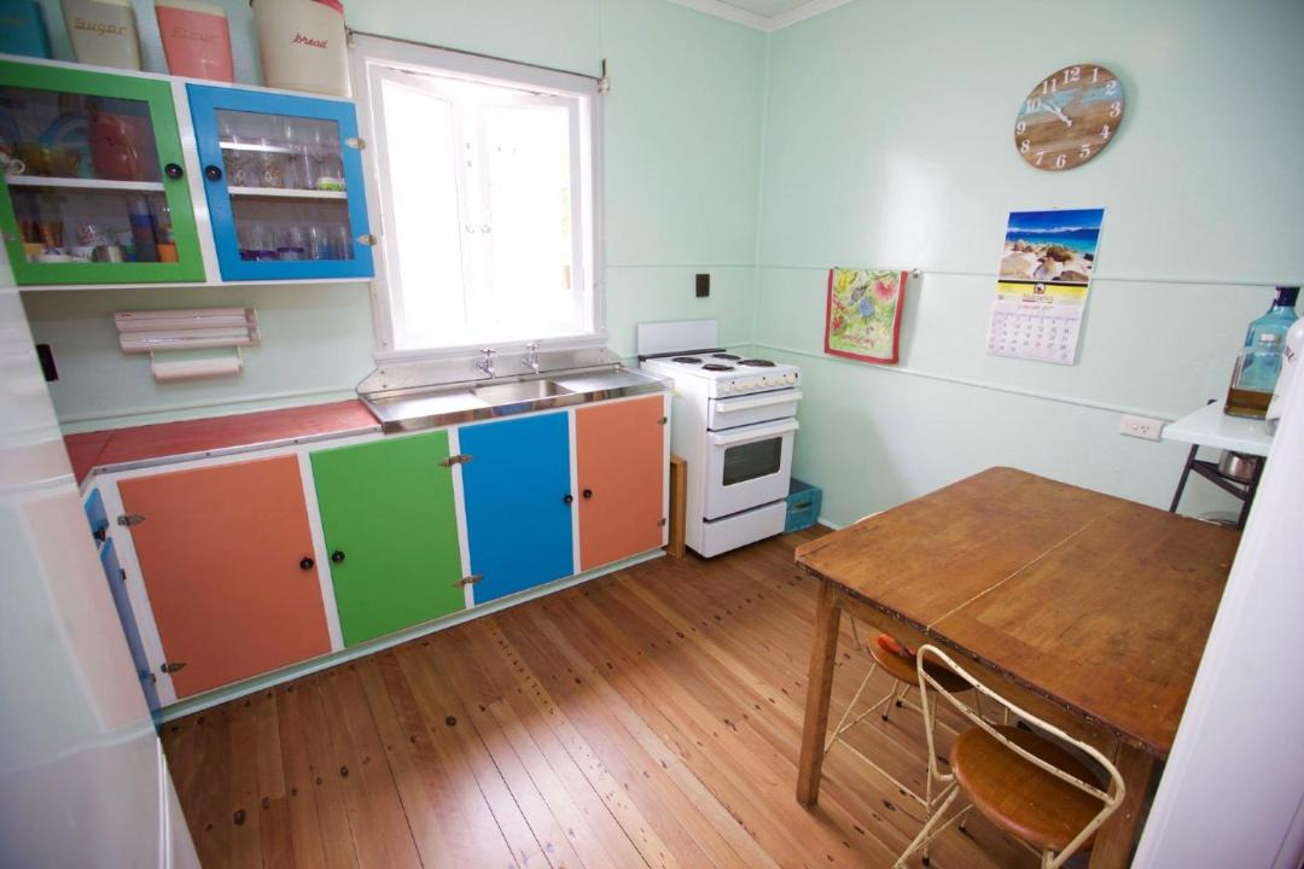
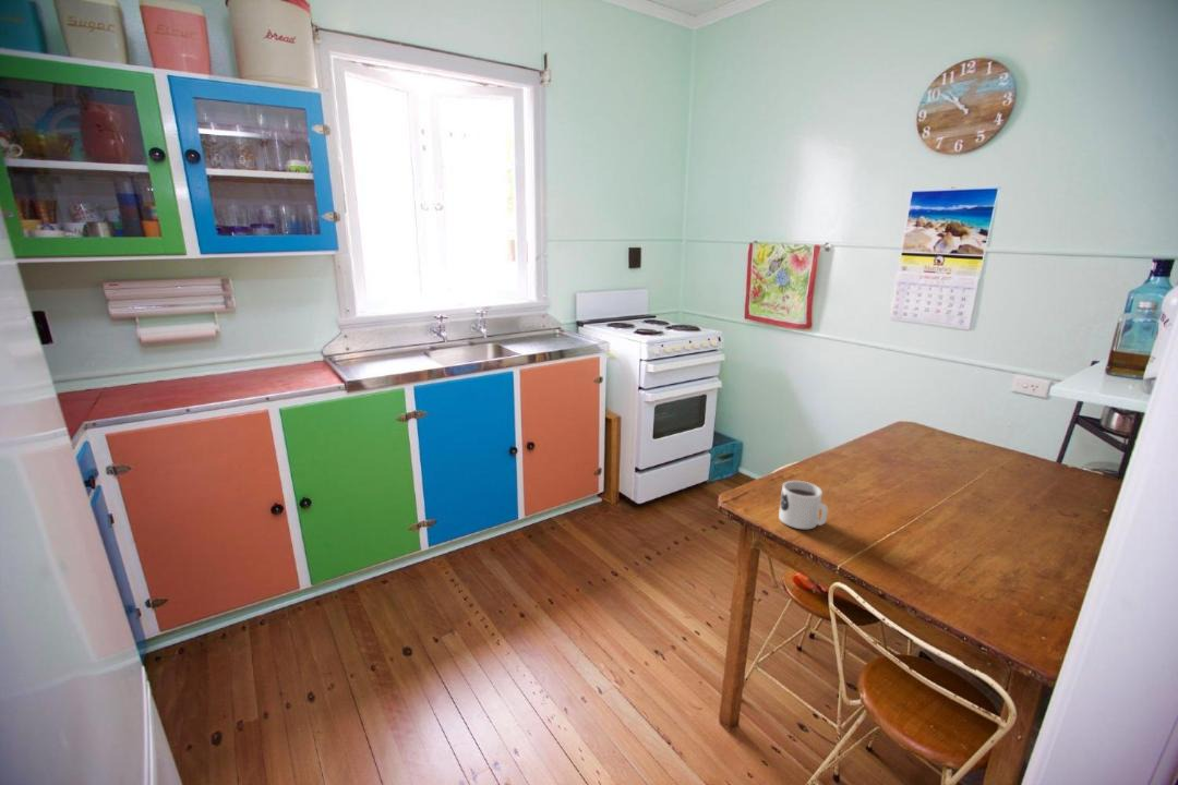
+ mug [778,480,829,530]
